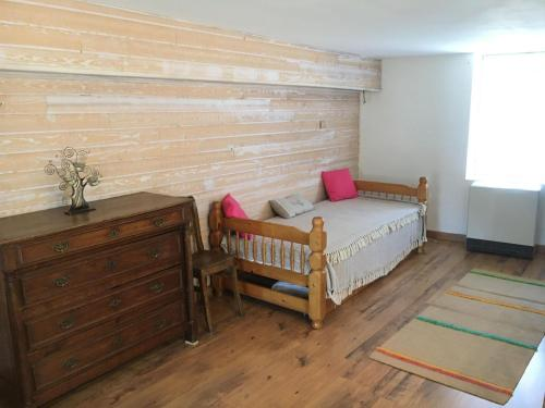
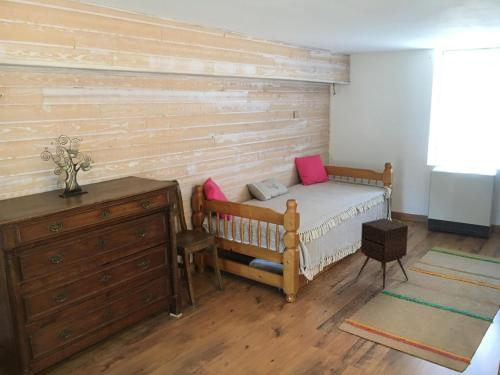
+ side table [357,217,409,289]
